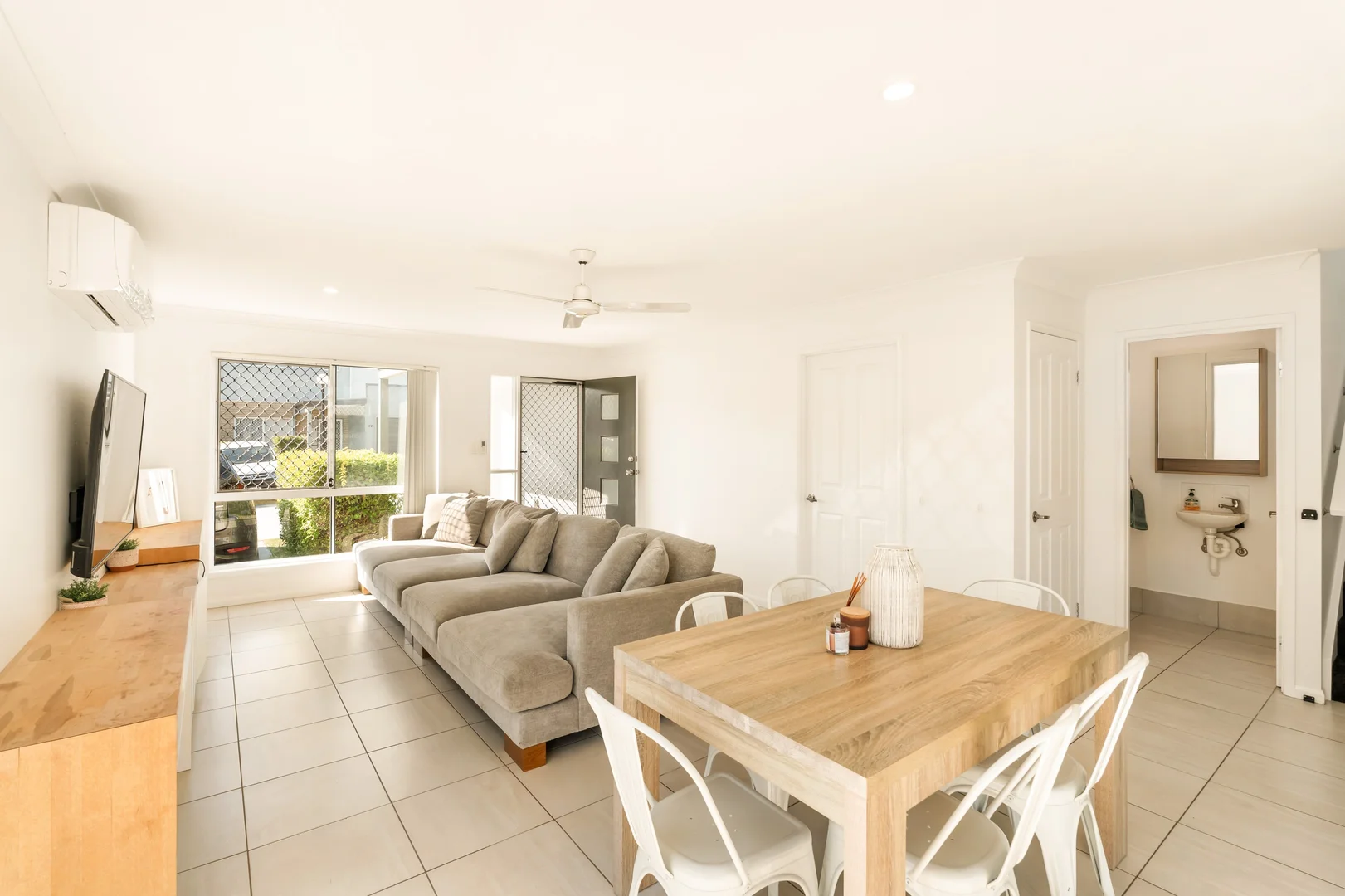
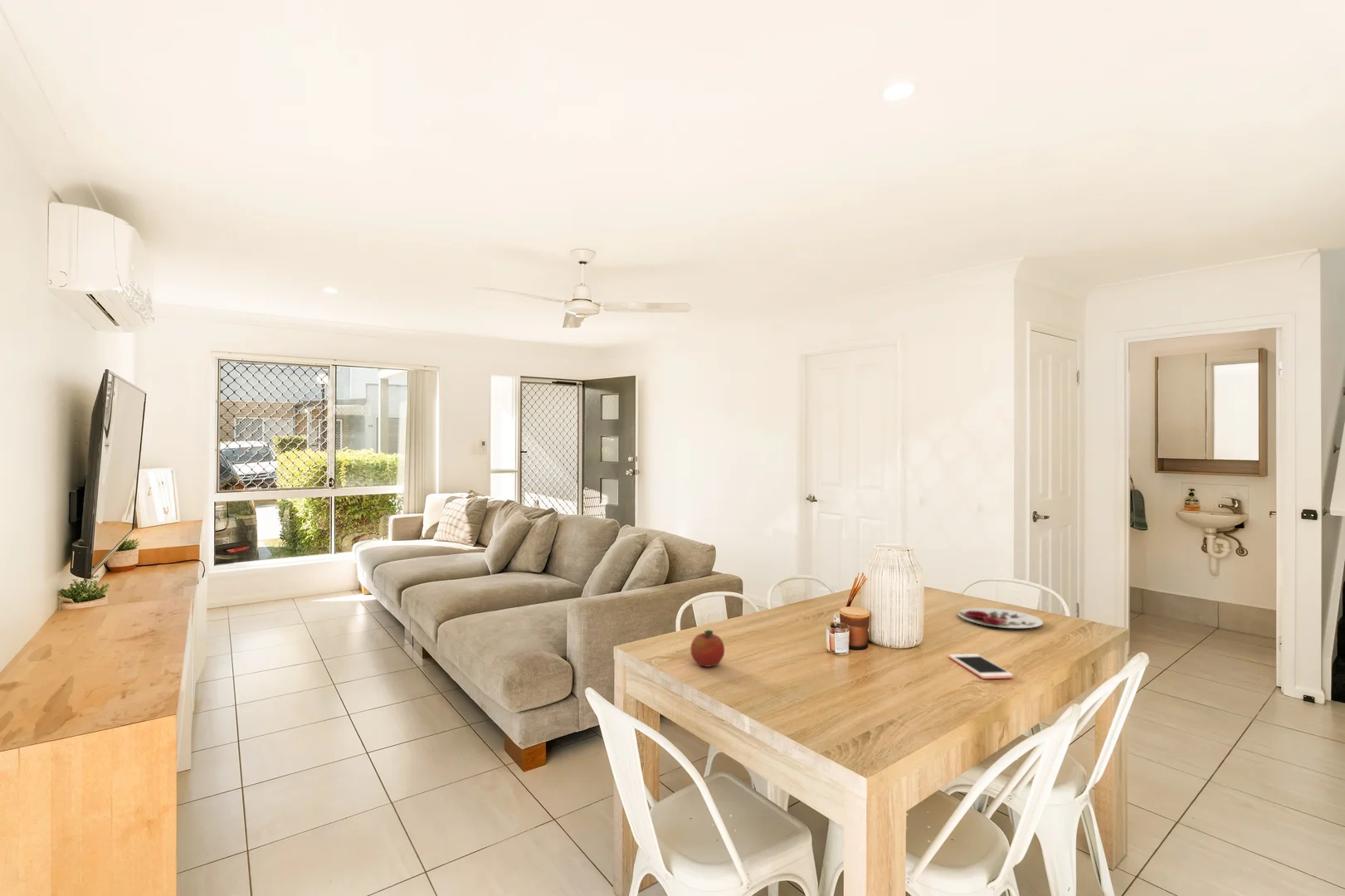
+ plate [958,607,1044,629]
+ fruit [690,629,725,668]
+ cell phone [948,653,1014,679]
